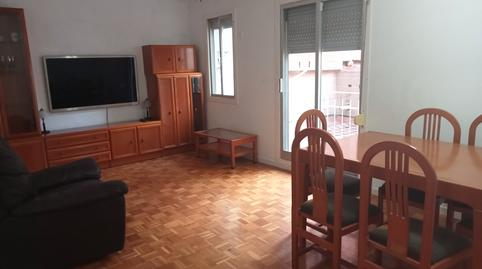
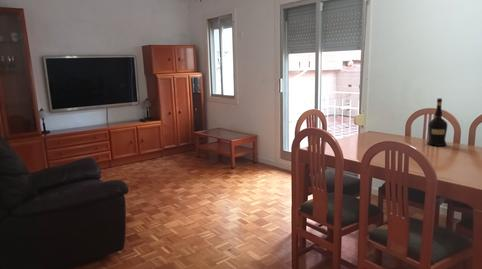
+ liquor [426,97,448,147]
